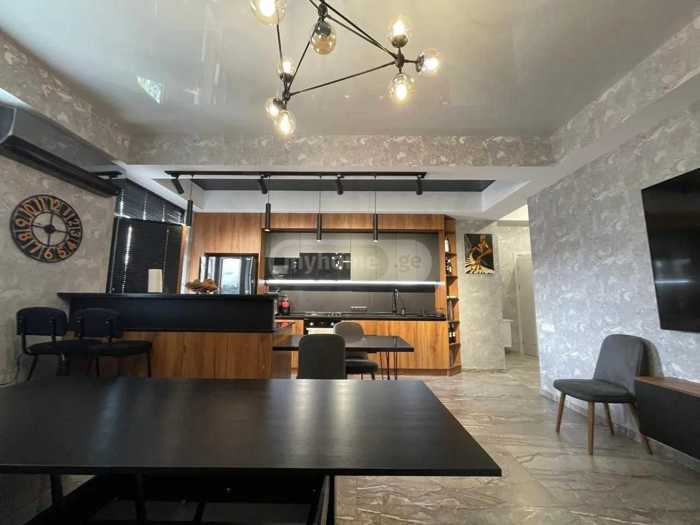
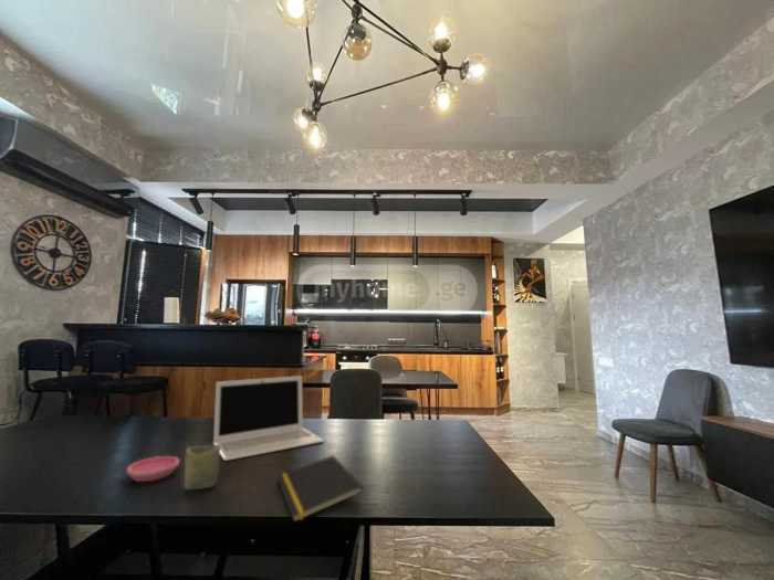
+ laptop [212,375,325,462]
+ saucer [126,455,180,483]
+ notepad [276,454,365,524]
+ cup [184,444,221,491]
